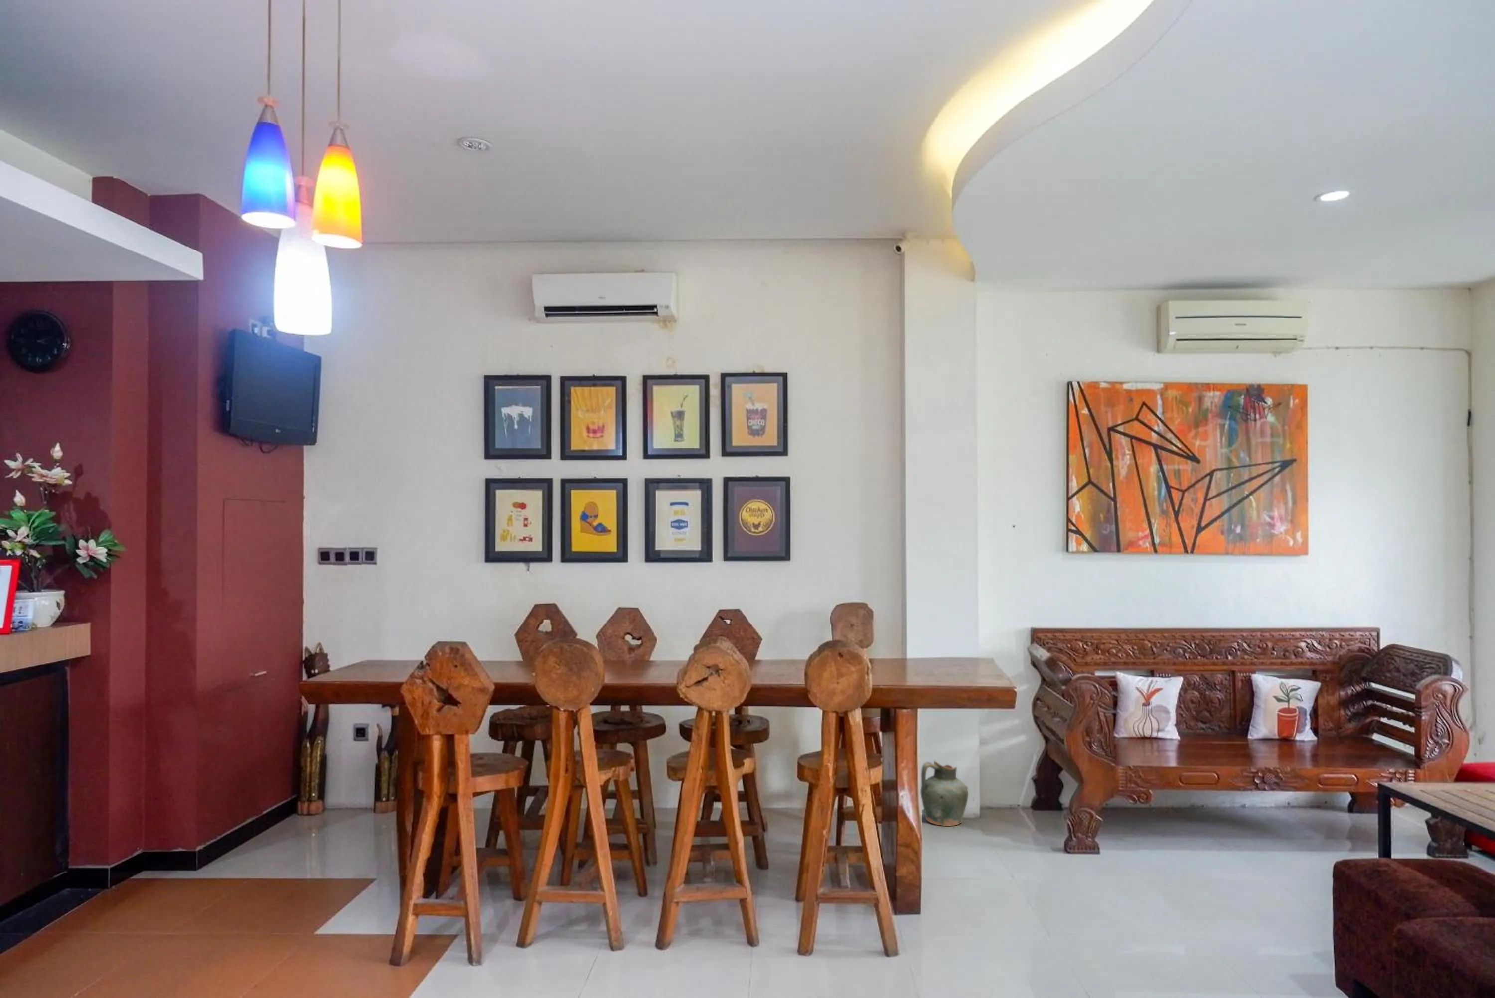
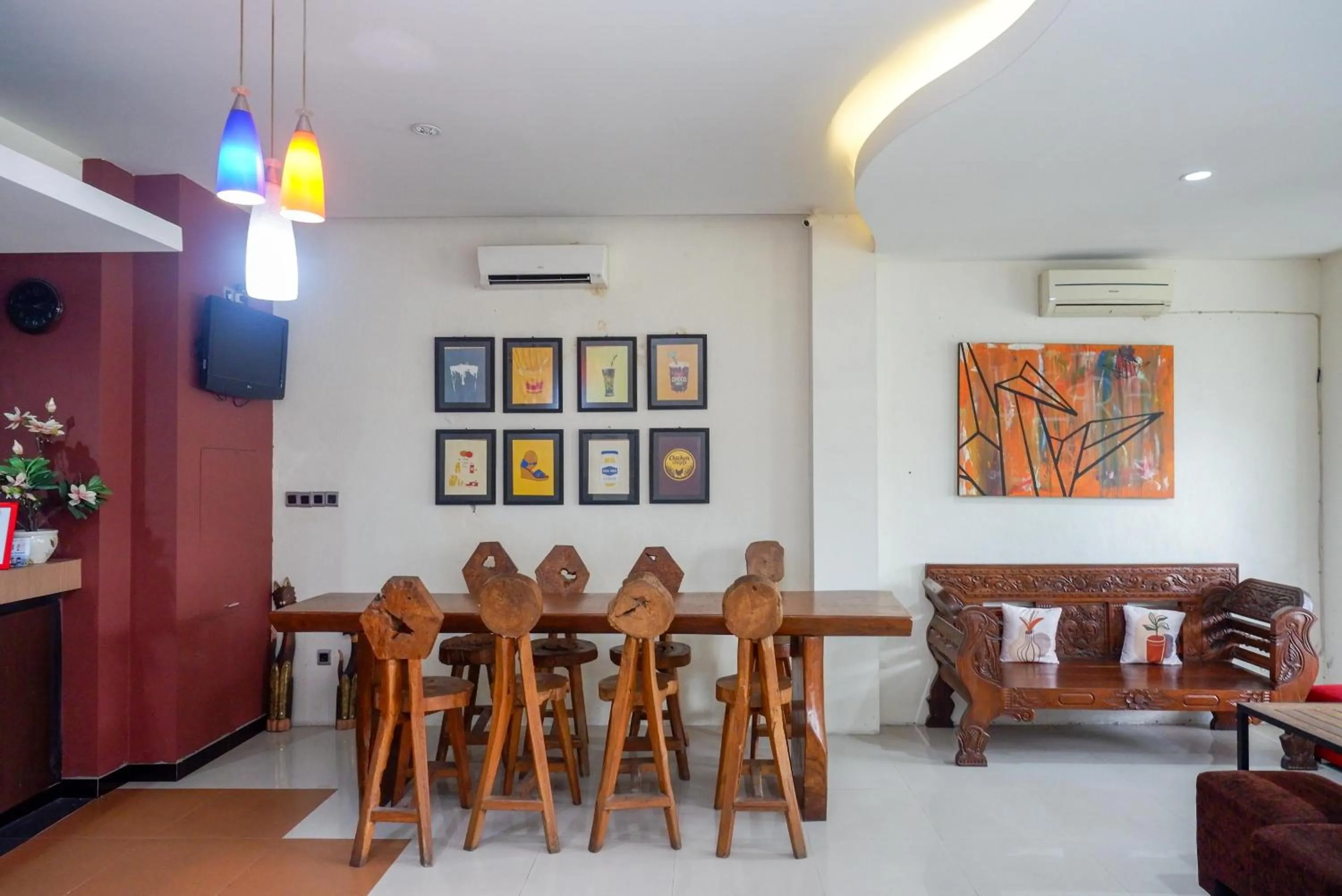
- ceramic jug [920,760,969,826]
